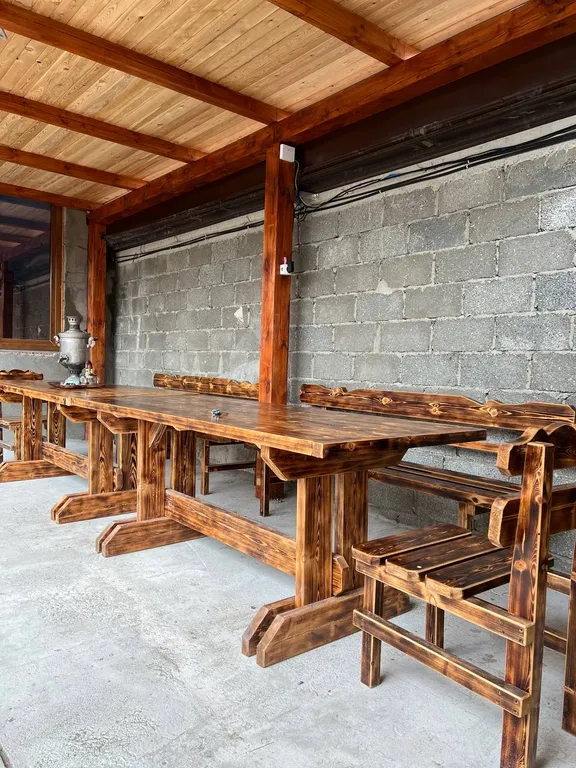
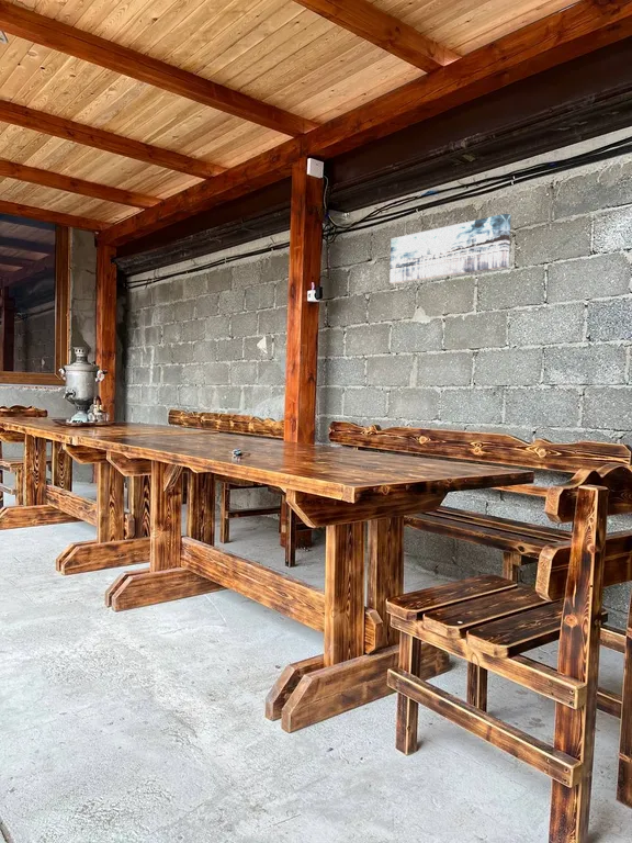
+ wall art [388,212,512,284]
